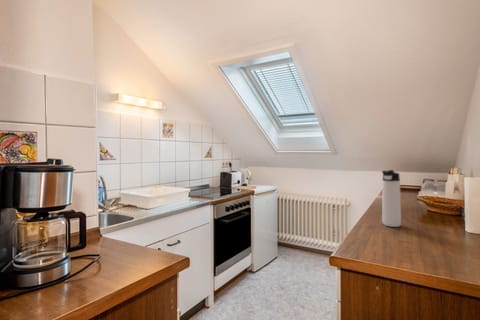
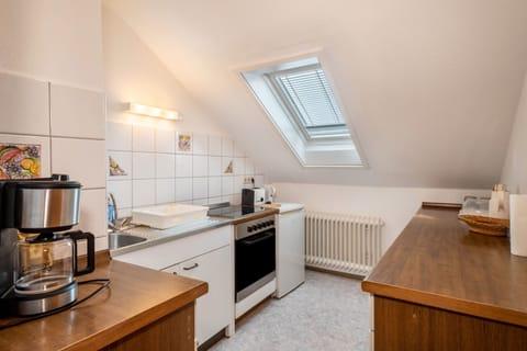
- thermos bottle [381,169,402,228]
